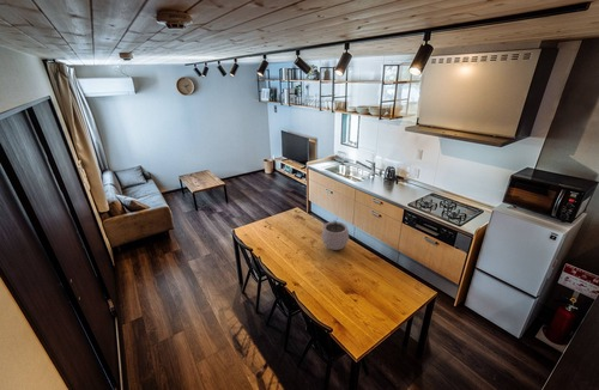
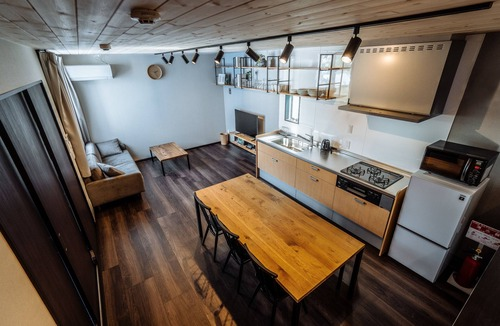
- plant pot [321,219,350,251]
